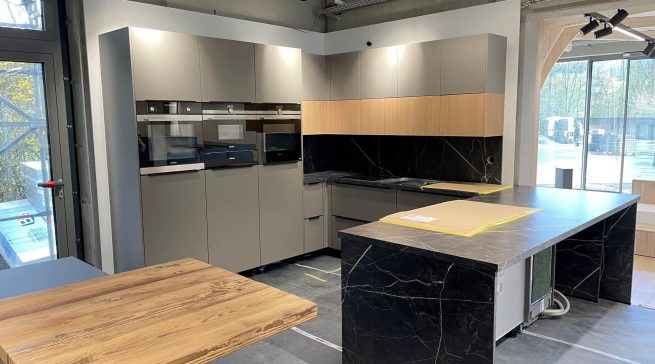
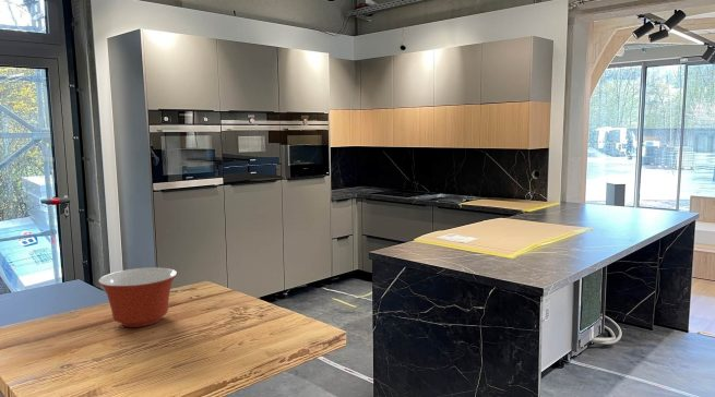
+ mixing bowl [97,266,178,328]
